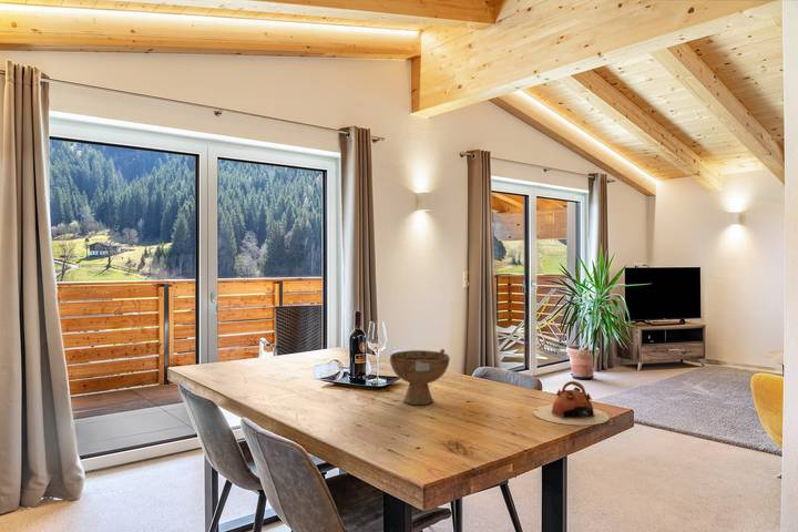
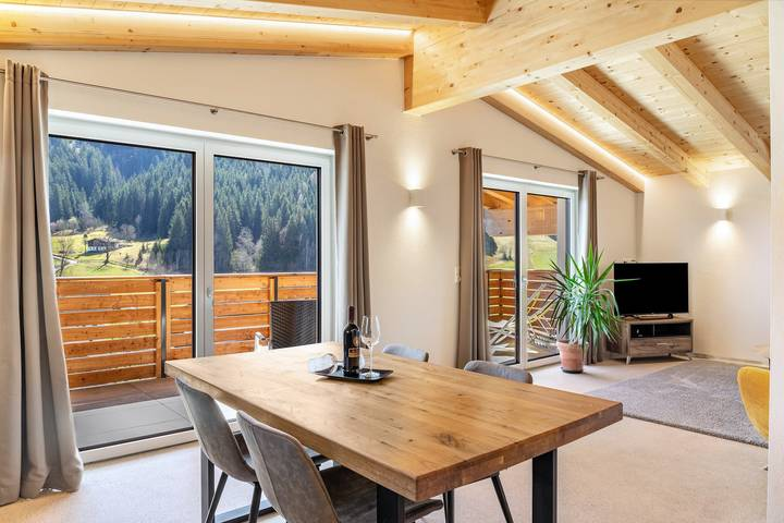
- bowl [389,348,451,406]
- teapot [532,380,611,427]
